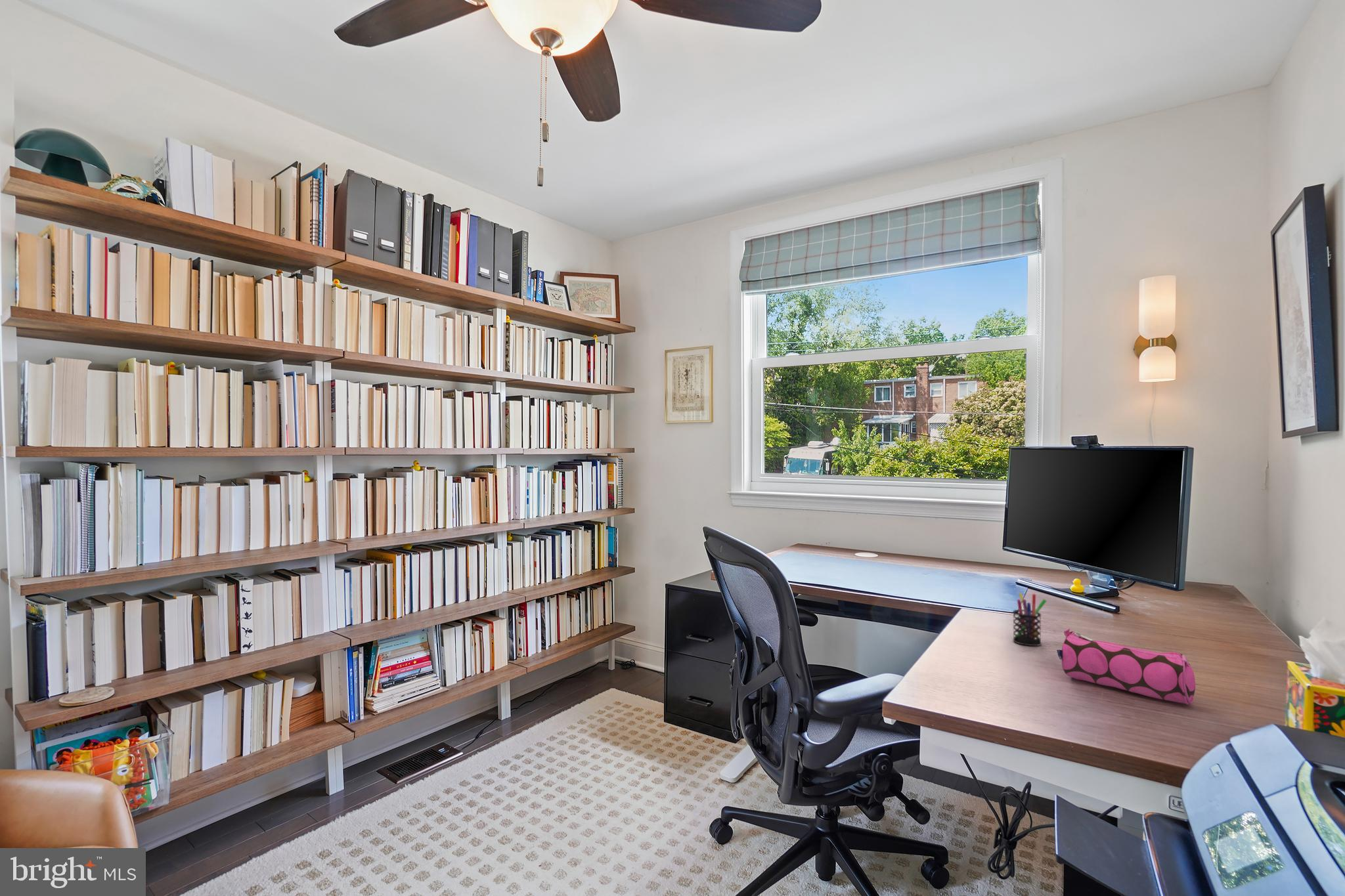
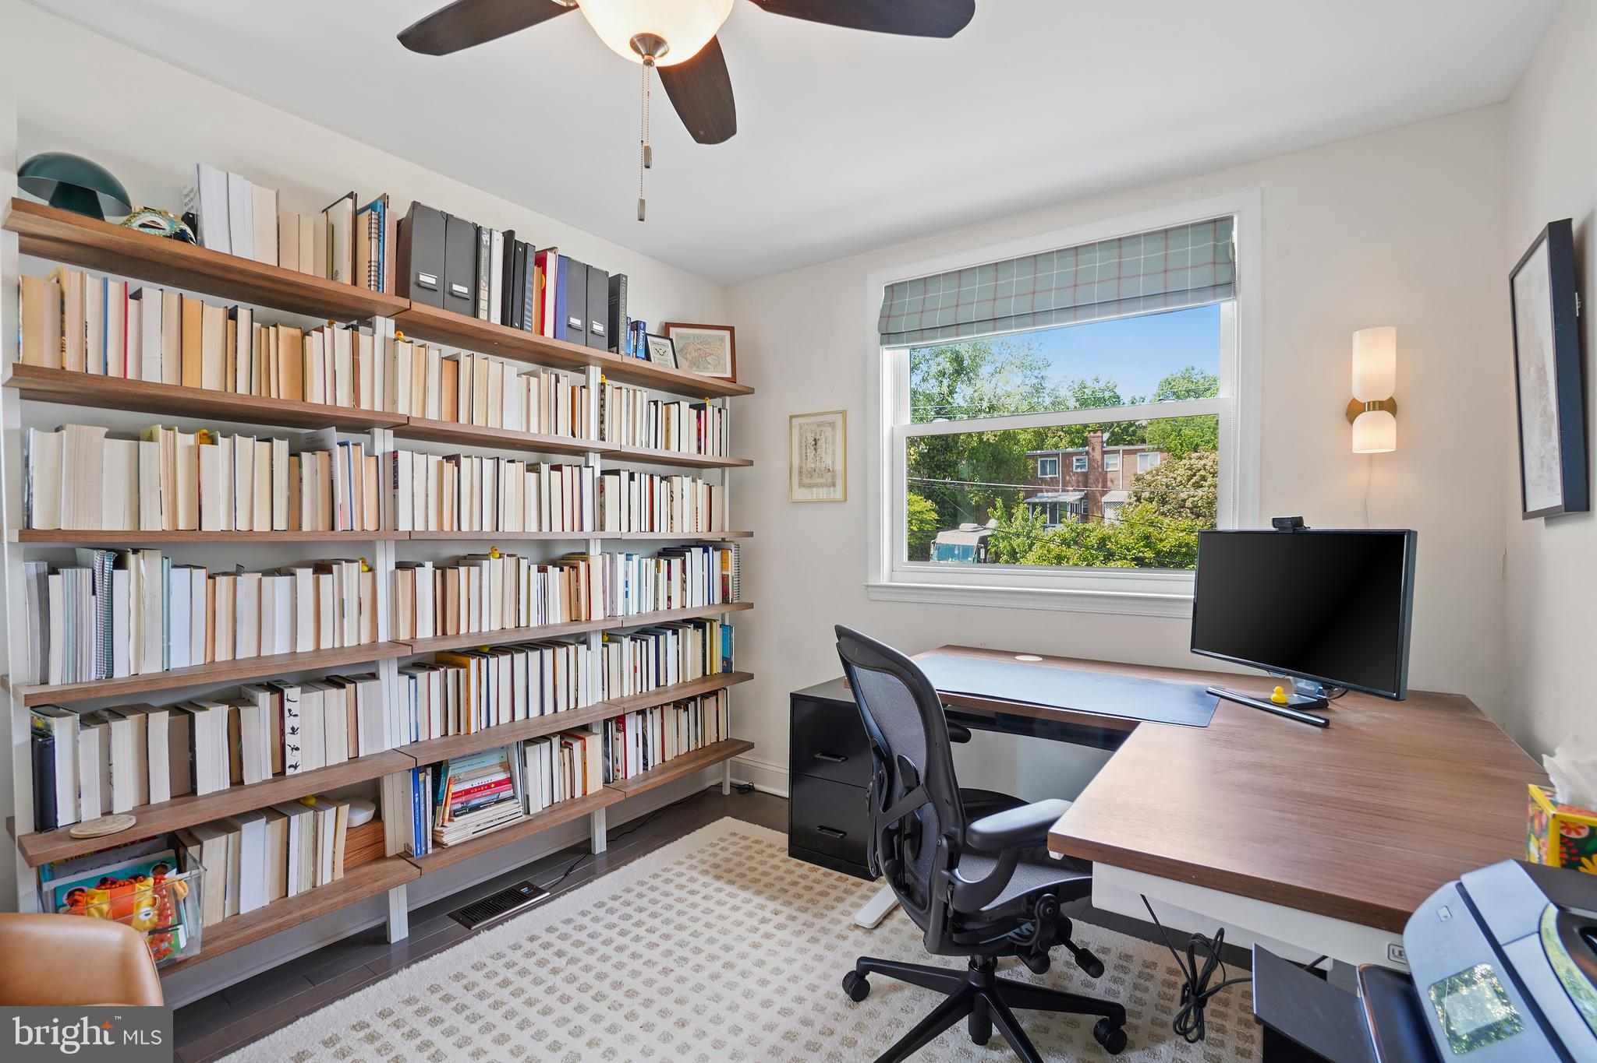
- pencil case [1056,628,1196,706]
- pen holder [1012,592,1047,647]
